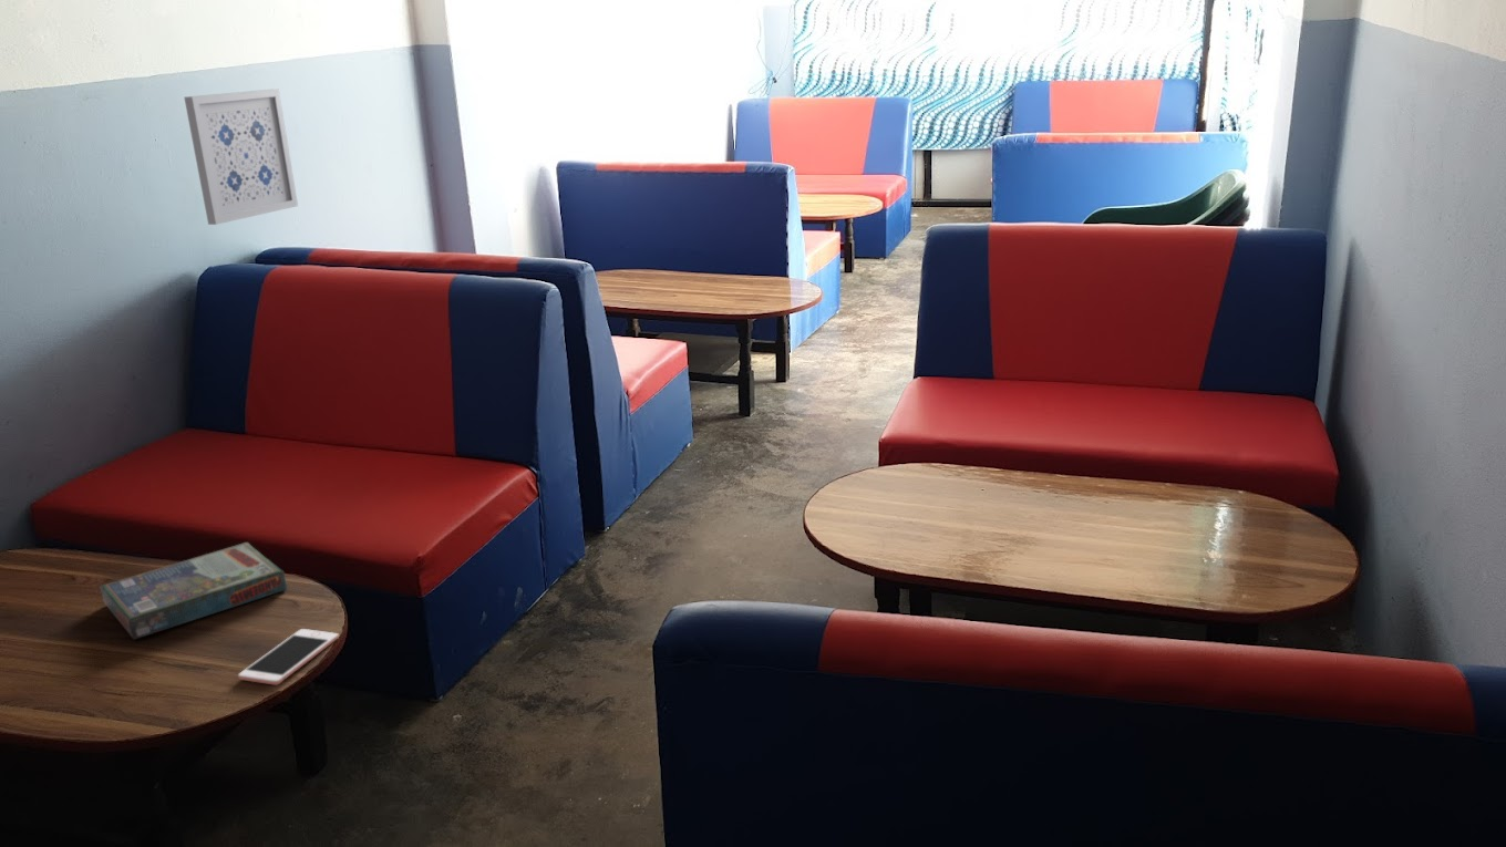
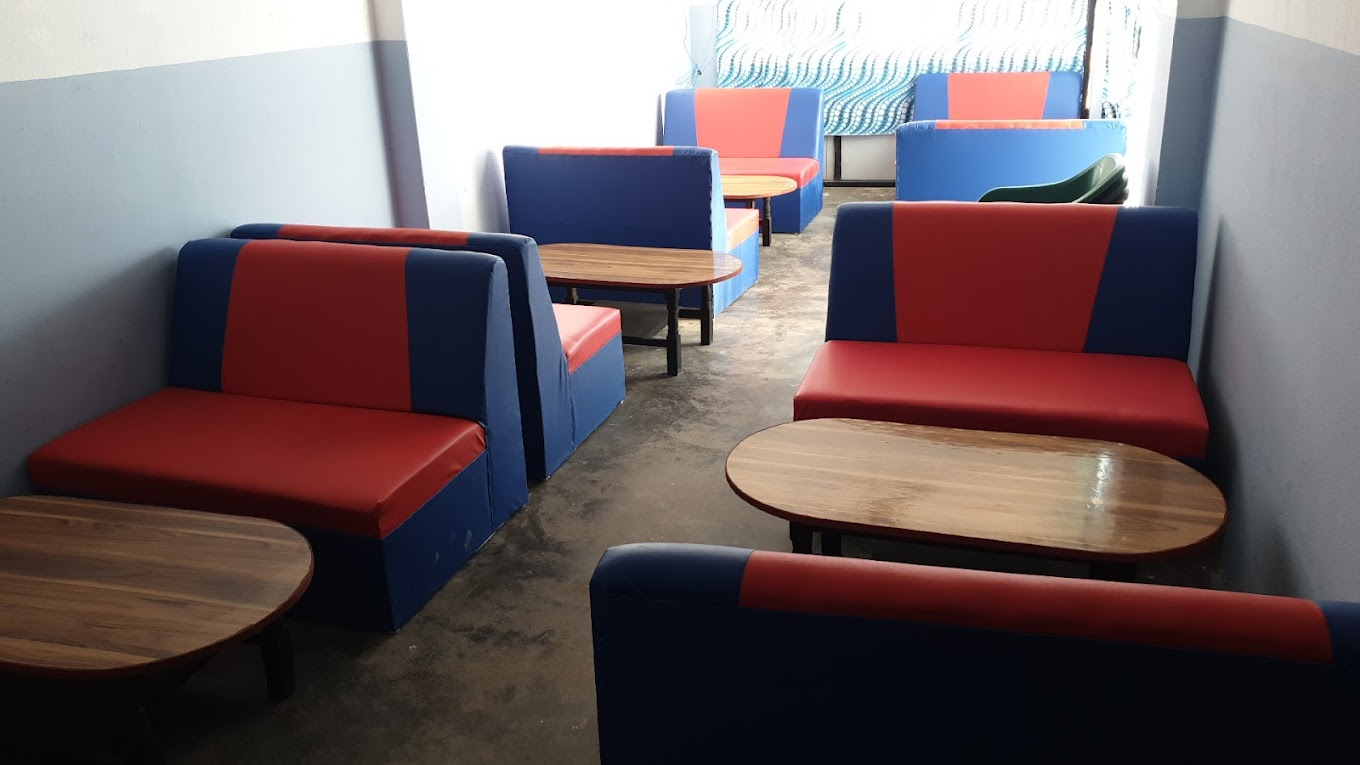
- cell phone [237,628,340,685]
- wall art [183,87,299,226]
- board game [99,541,288,640]
